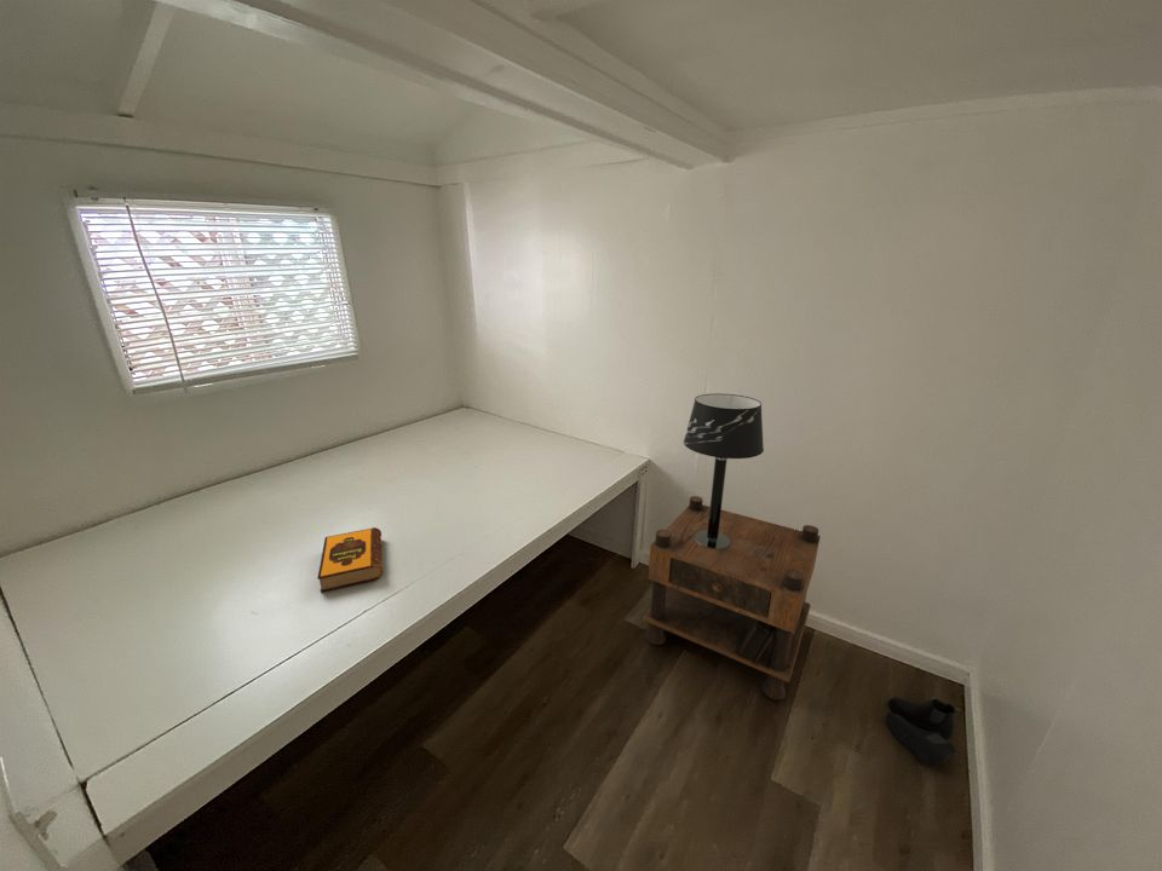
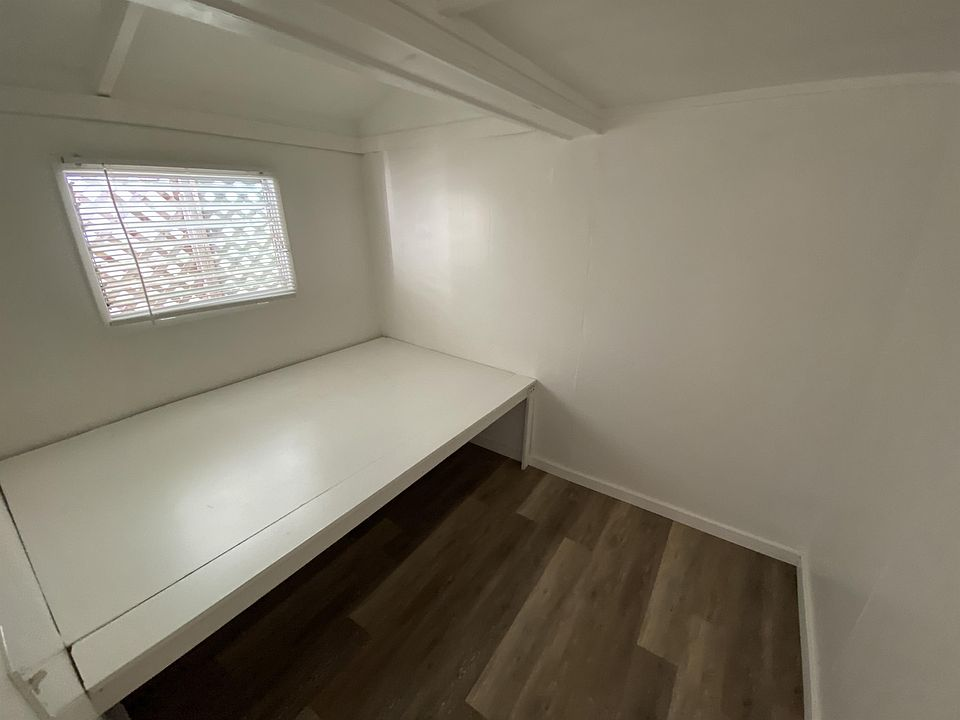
- table lamp [683,392,765,549]
- hardback book [316,526,385,593]
- nightstand [642,495,822,700]
- boots [885,696,961,768]
